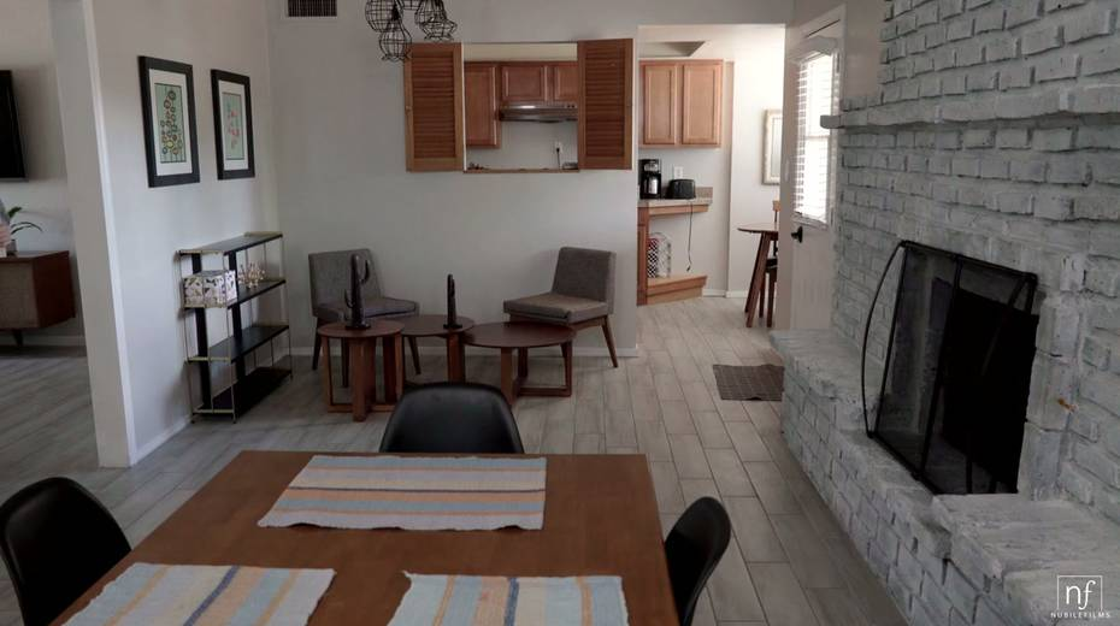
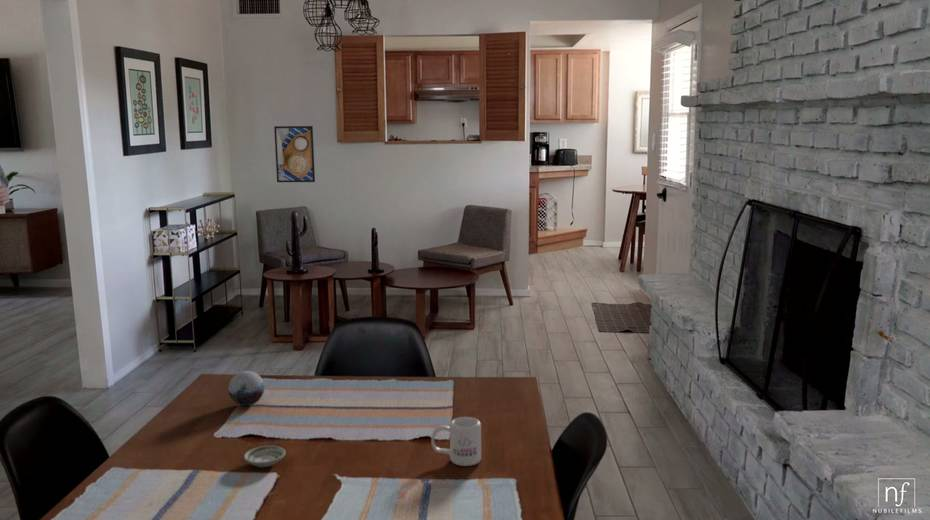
+ decorative orb [227,370,265,407]
+ saucer [243,445,287,468]
+ mug [430,416,482,467]
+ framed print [273,125,316,183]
